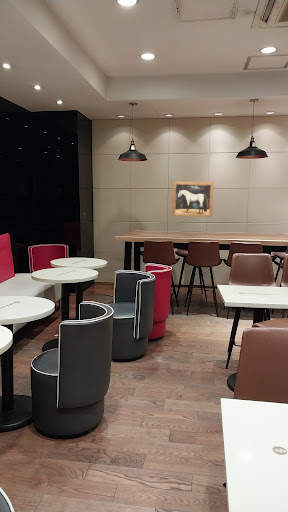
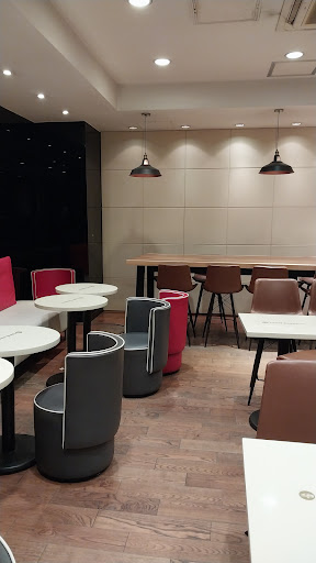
- wall art [171,181,215,218]
